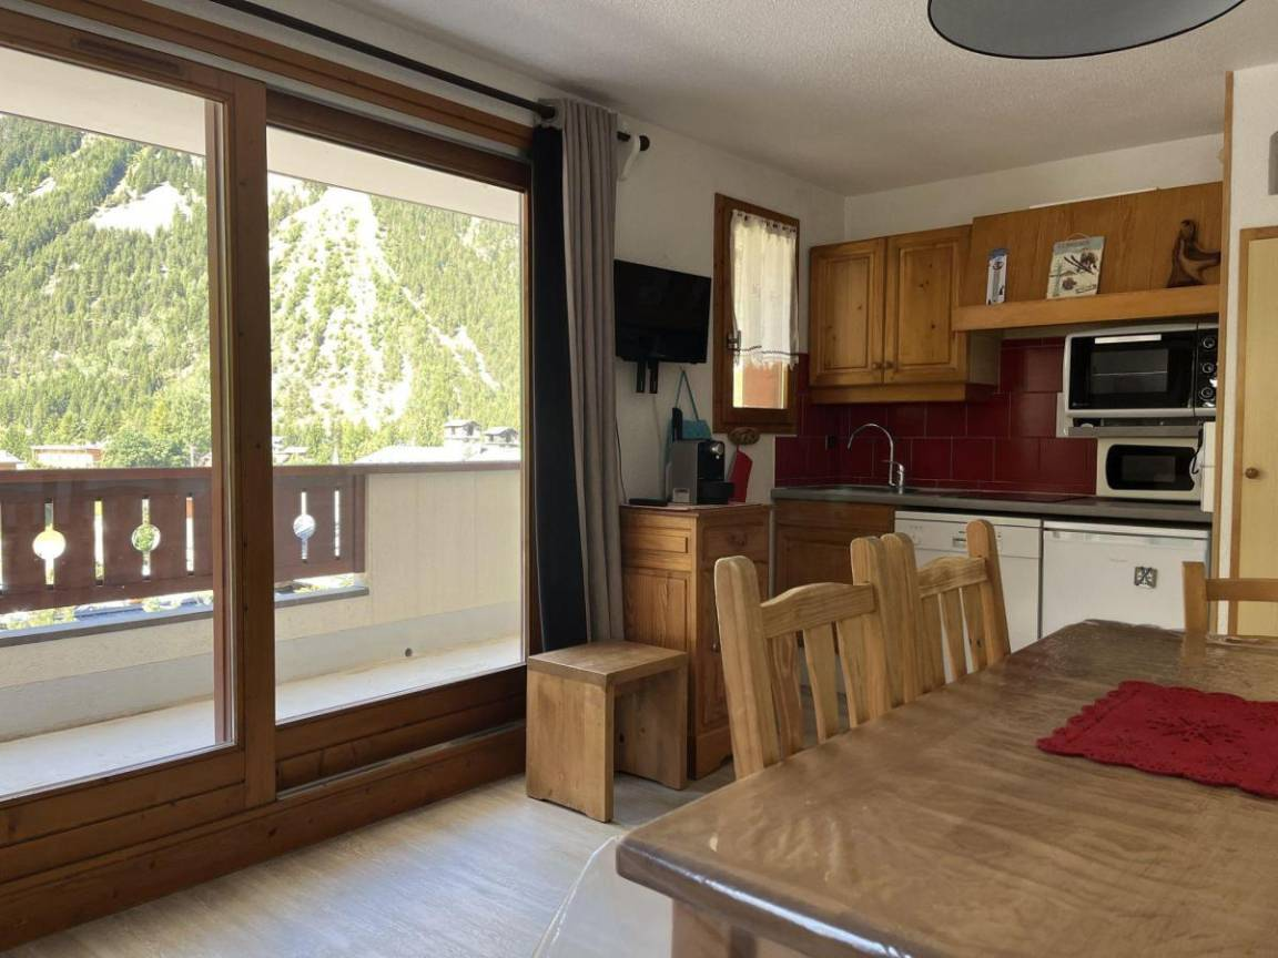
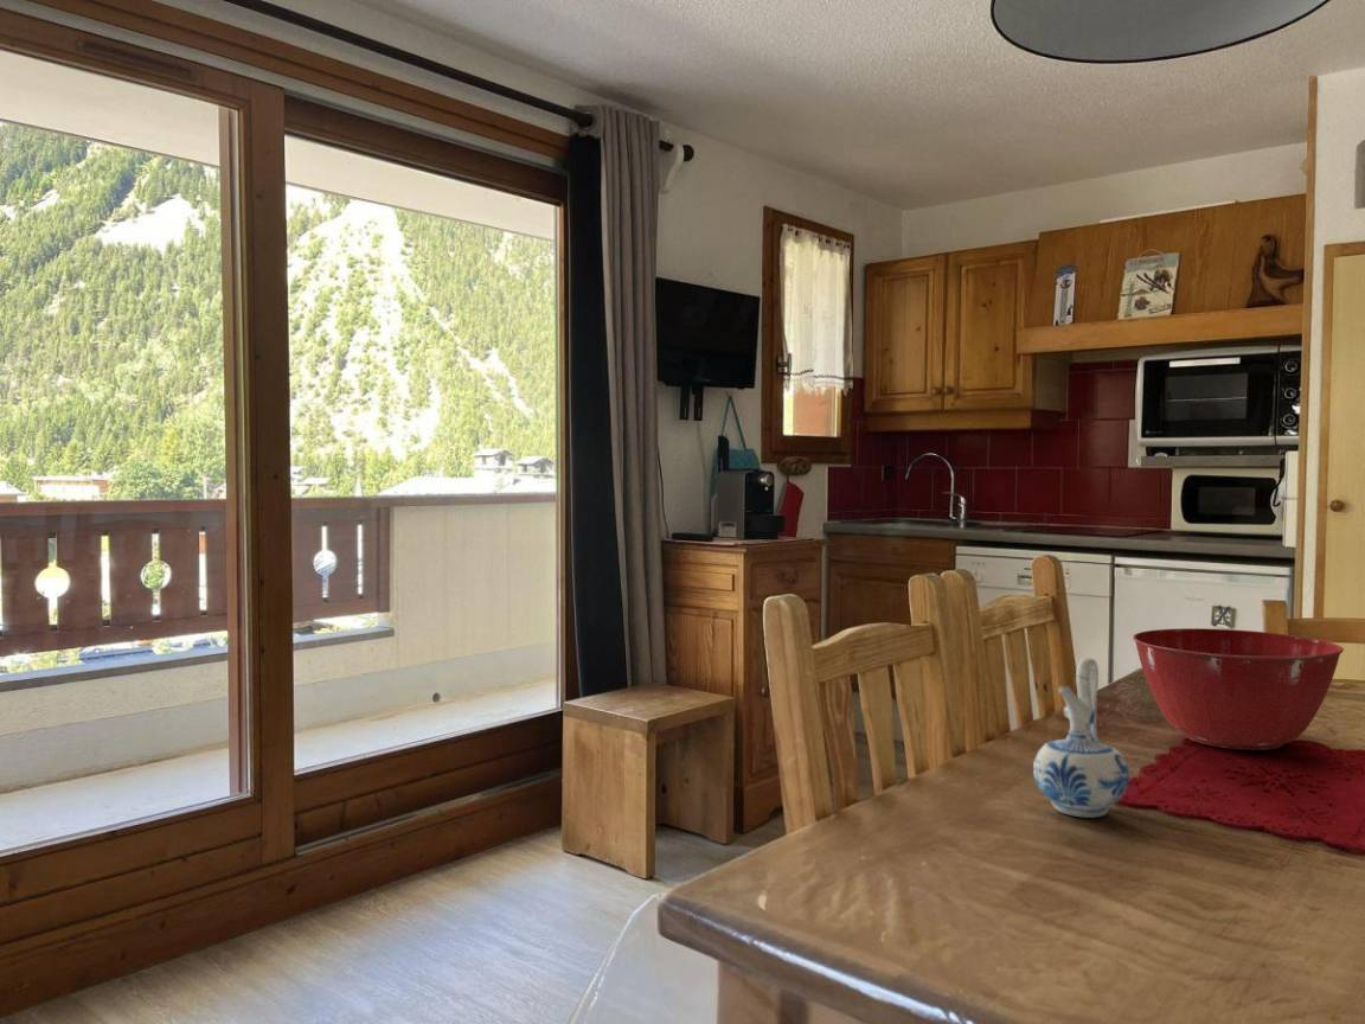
+ mixing bowl [1132,627,1345,751]
+ ceramic pitcher [1032,657,1130,819]
